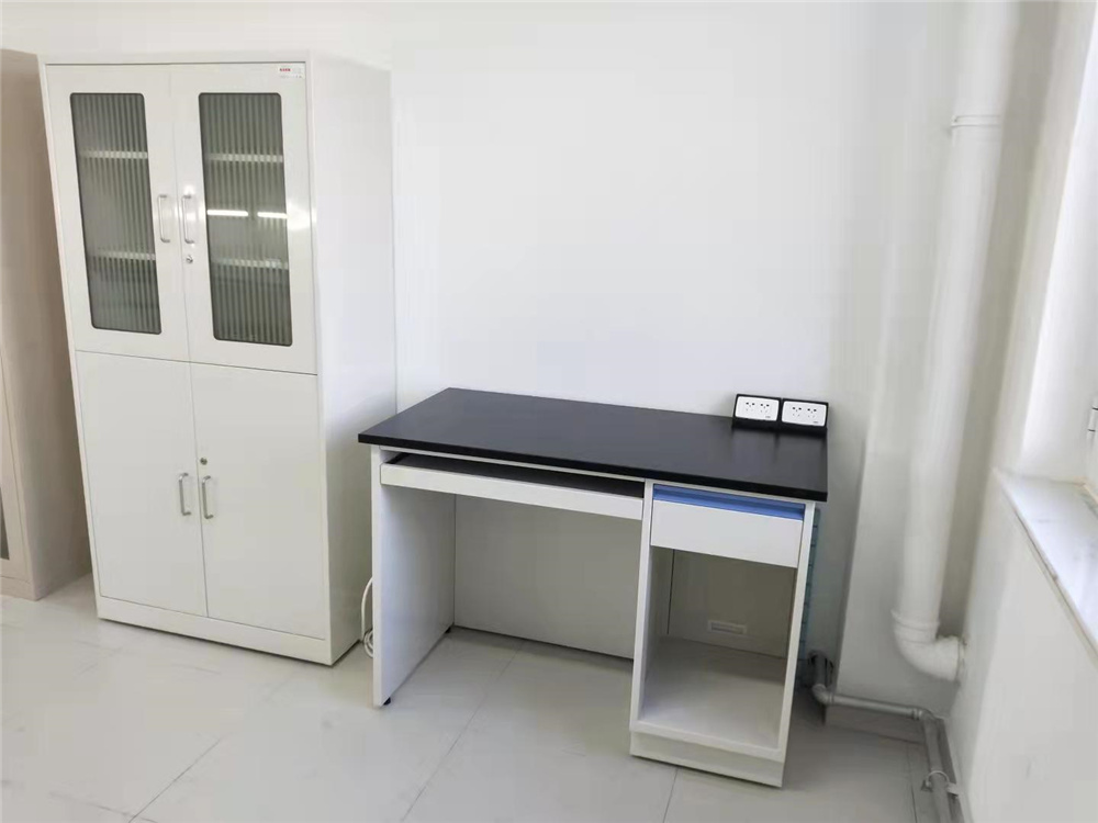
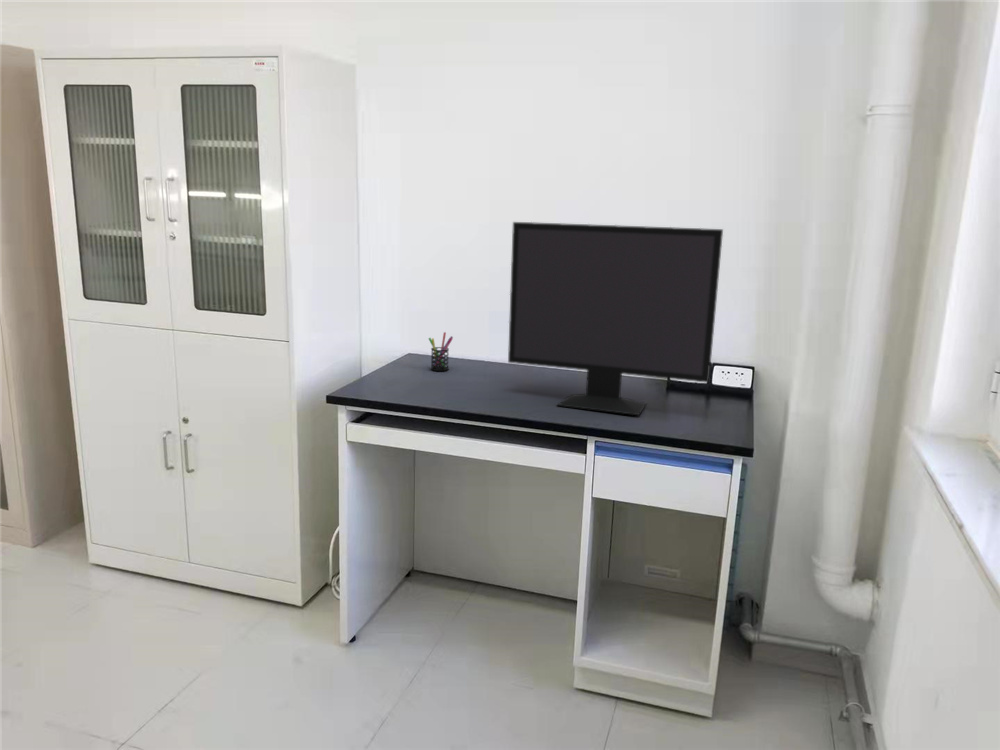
+ pen holder [428,331,454,372]
+ monitor [507,221,724,416]
